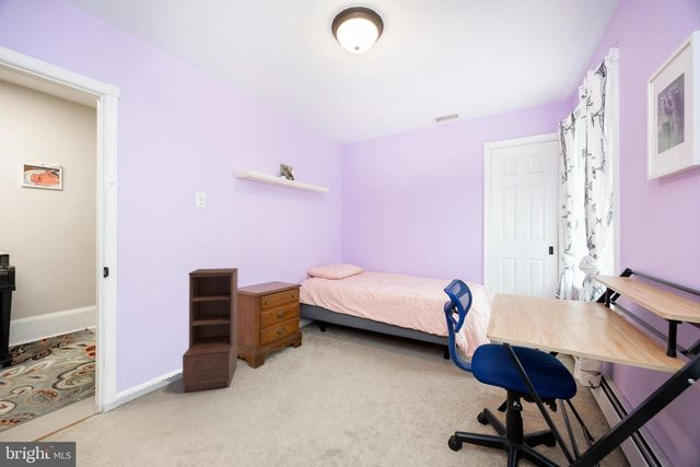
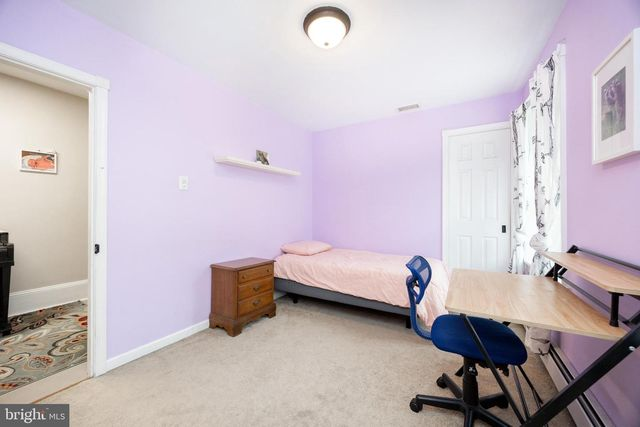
- bookshelf [182,267,238,394]
